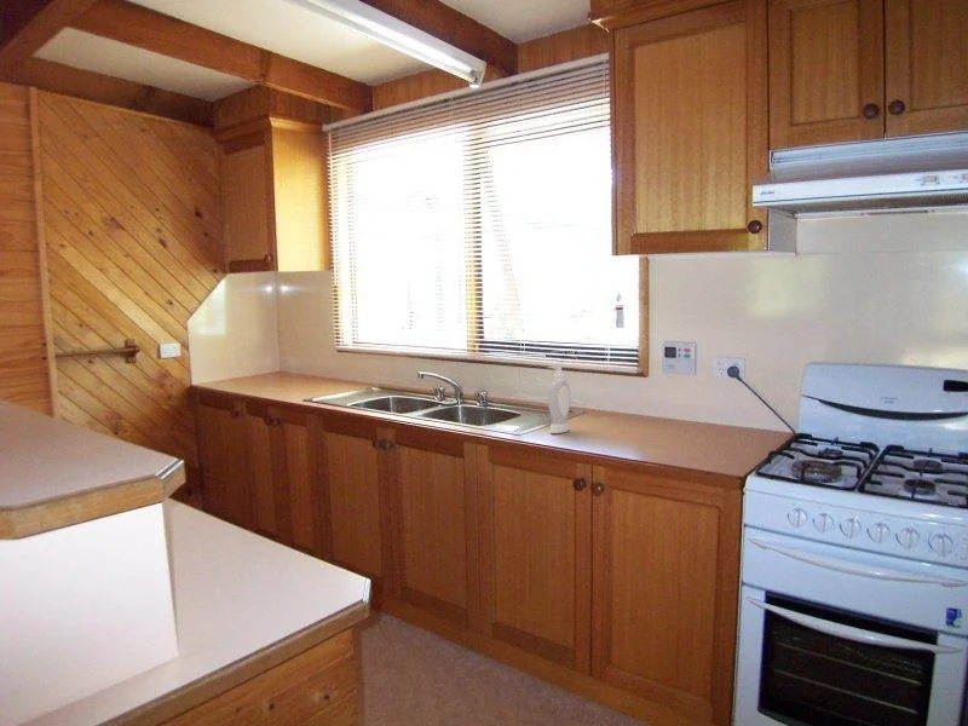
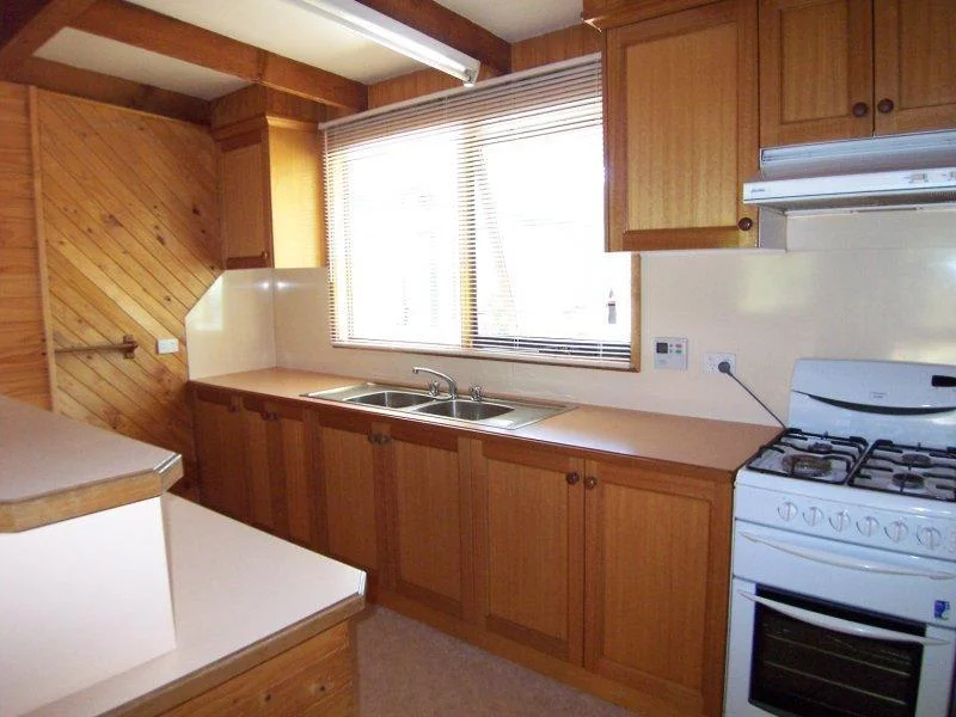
- soap bottle [547,365,571,434]
